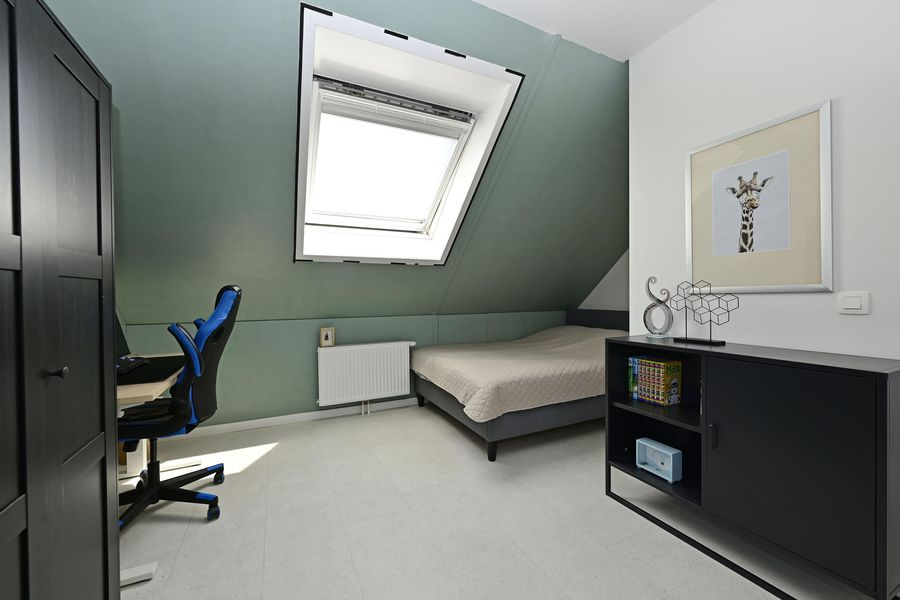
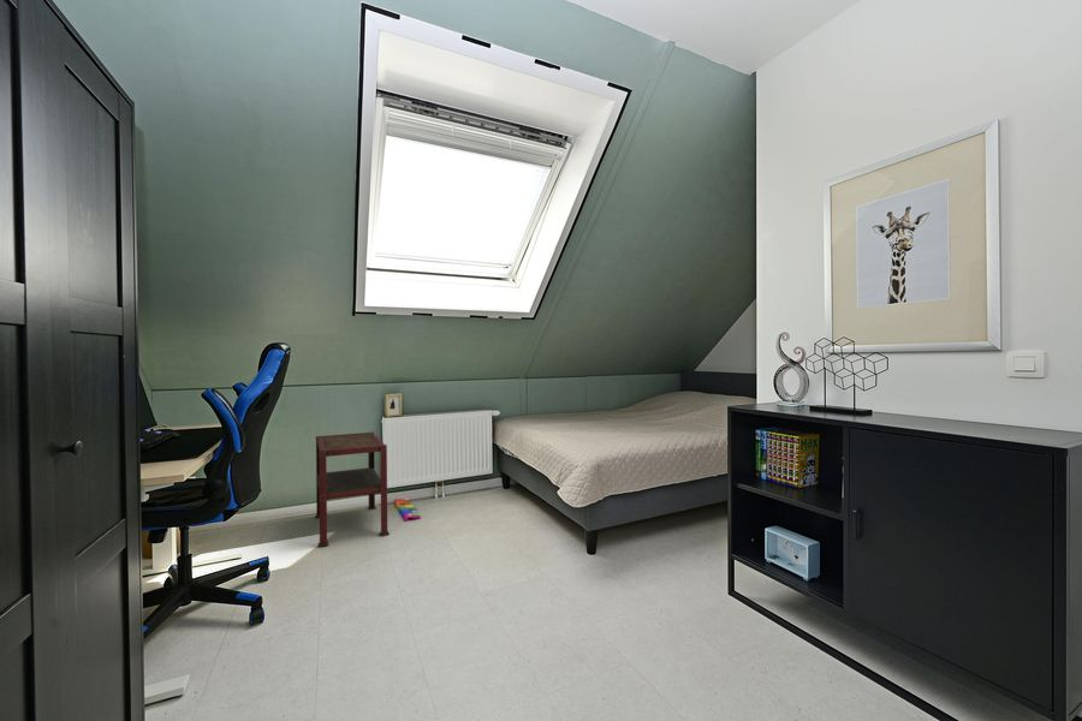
+ knob puzzle [392,496,422,522]
+ side table [314,431,391,548]
